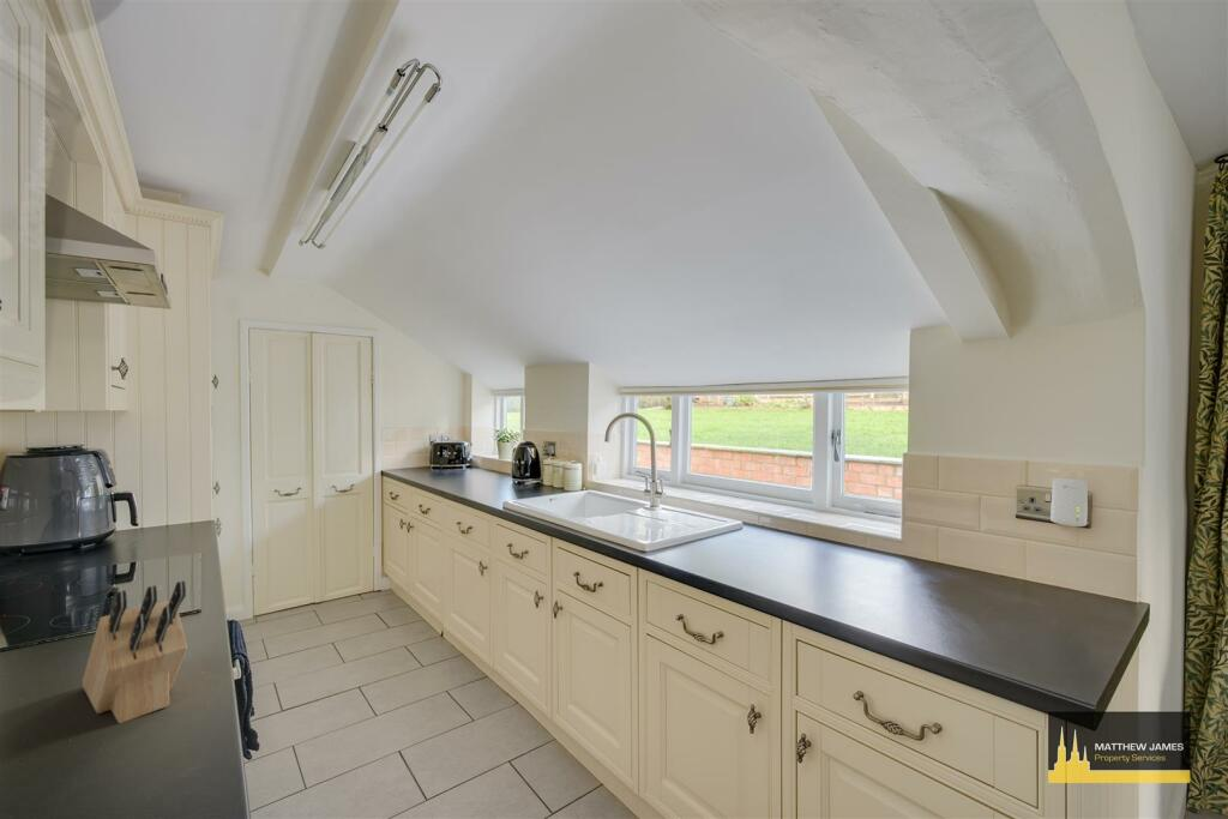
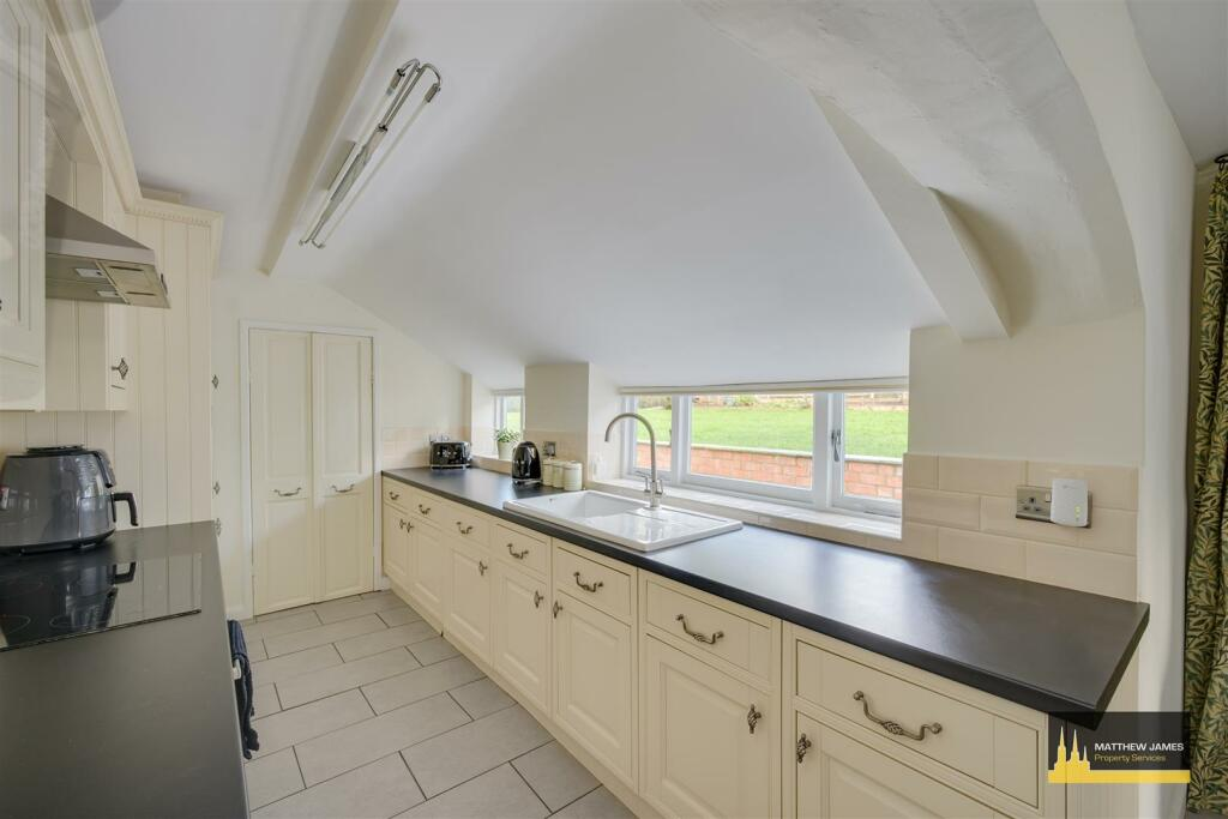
- knife block [82,579,188,724]
